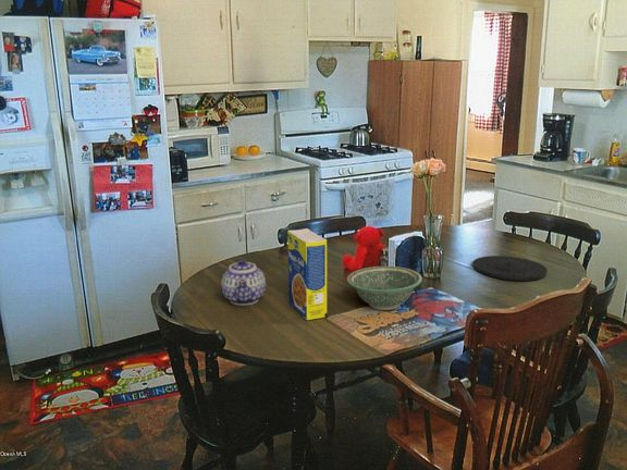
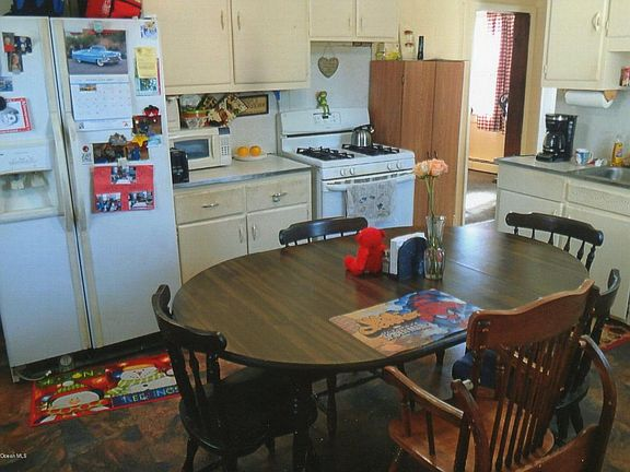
- bowl [346,265,423,311]
- teapot [220,258,267,307]
- plate [471,255,549,282]
- legume [286,227,328,321]
